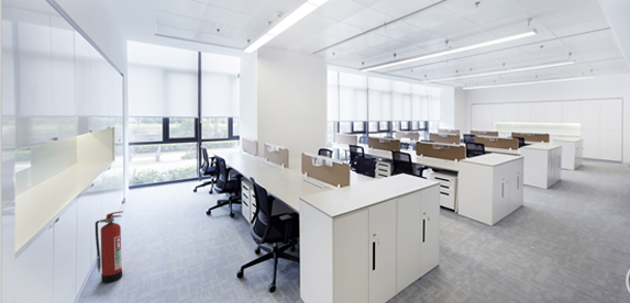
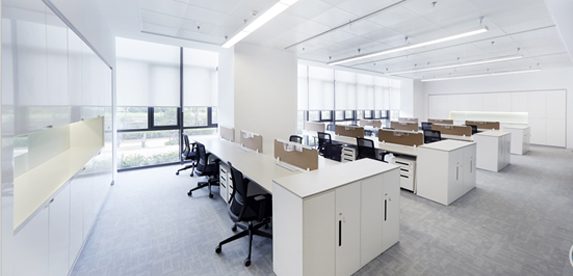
- fire extinguisher [95,210,124,284]
